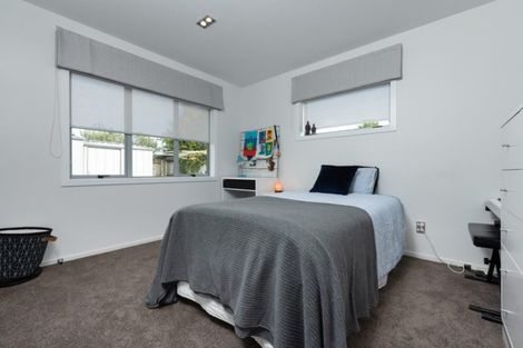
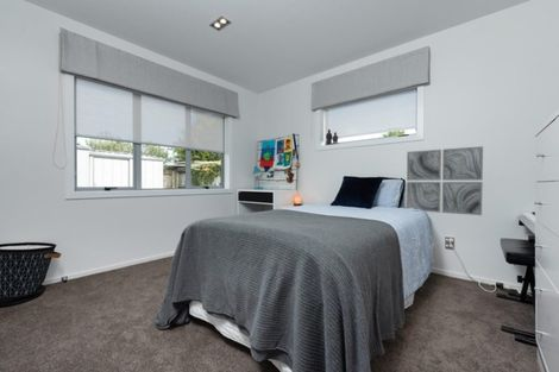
+ wall art [406,145,484,216]
